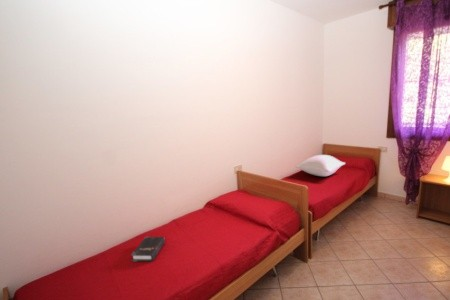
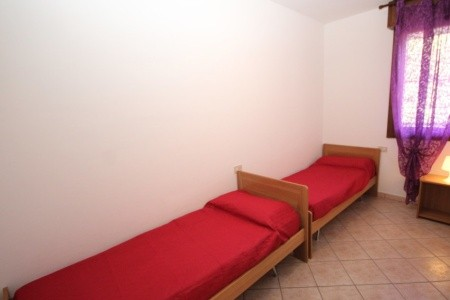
- hardback book [130,236,166,262]
- pillow [295,154,346,177]
